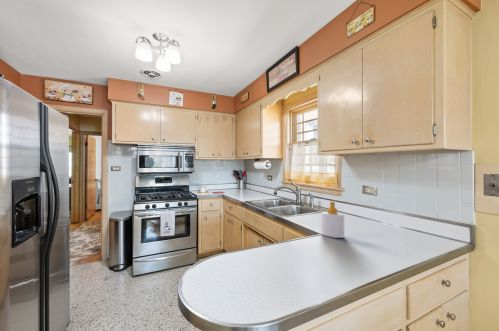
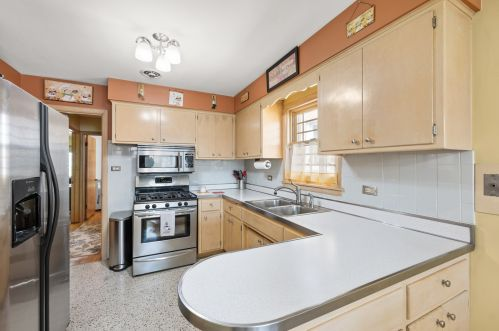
- soap bottle [320,200,345,239]
